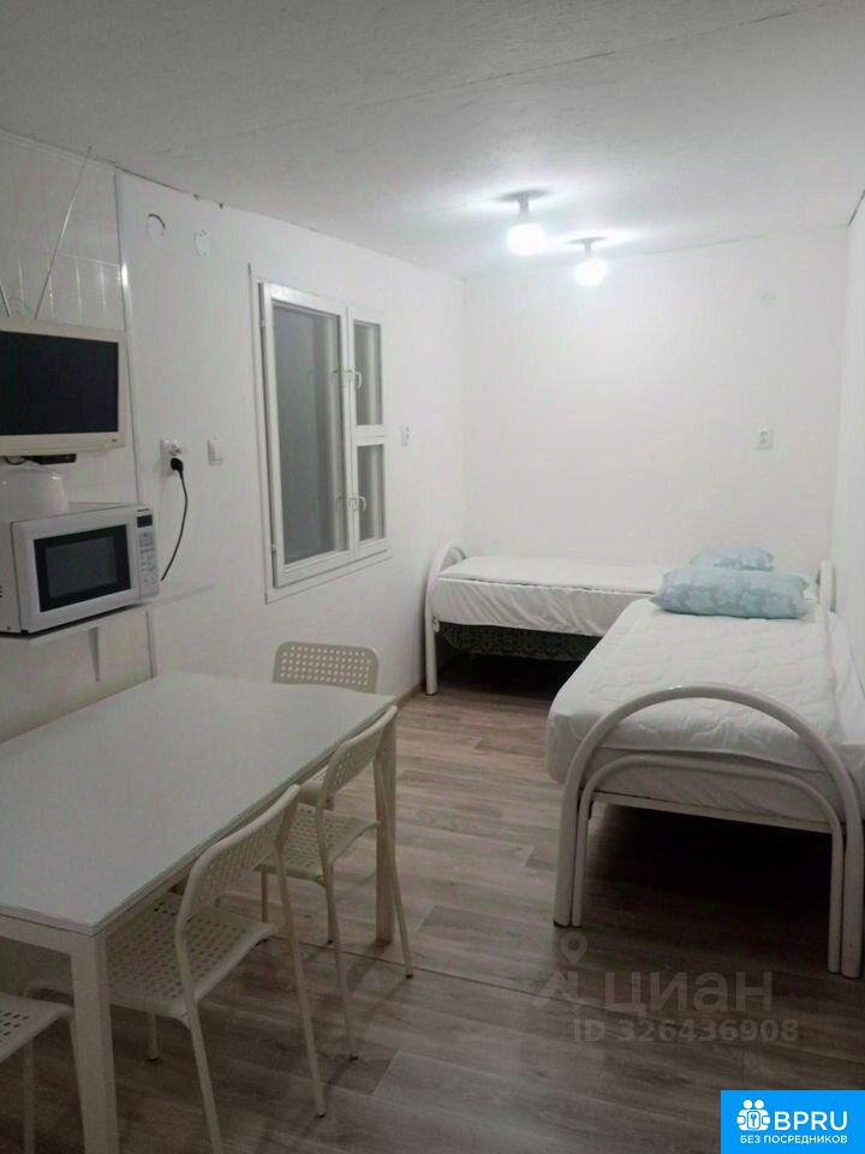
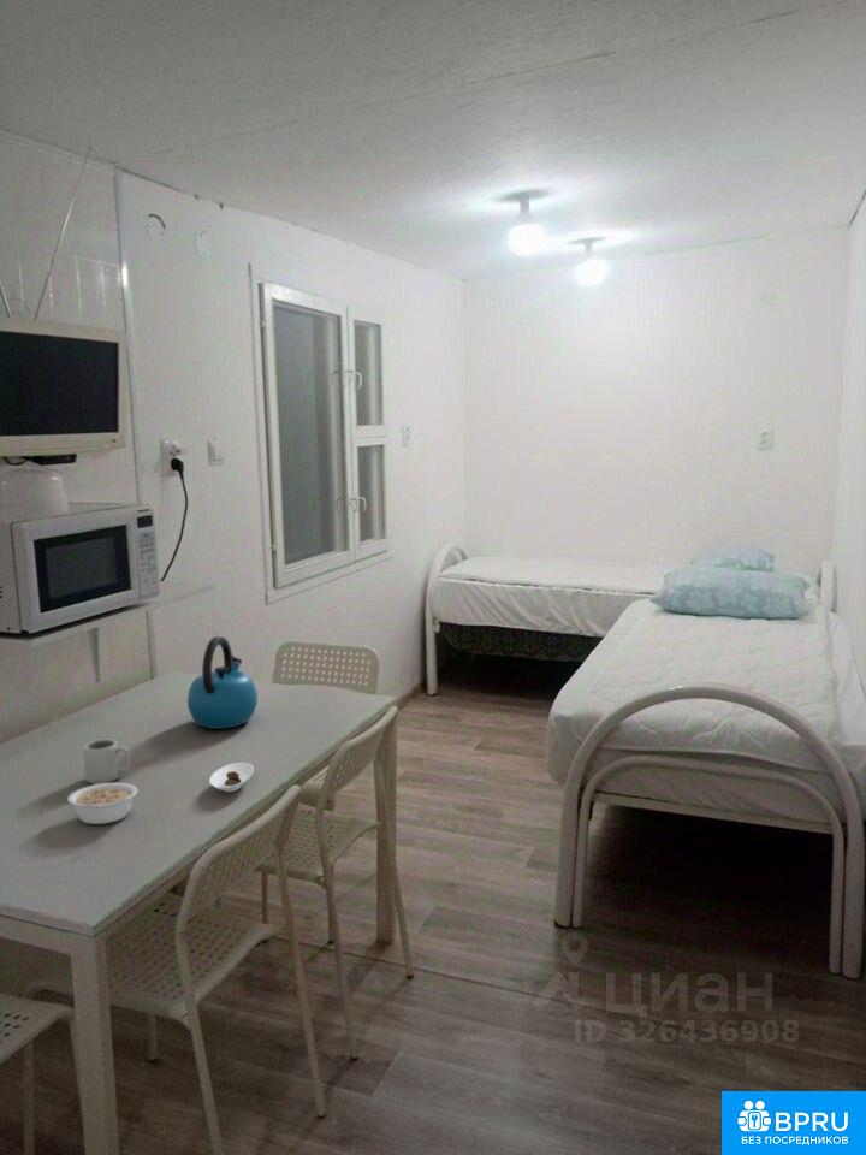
+ legume [66,782,140,825]
+ saucer [208,762,255,793]
+ cup [82,738,131,786]
+ kettle [186,635,259,730]
